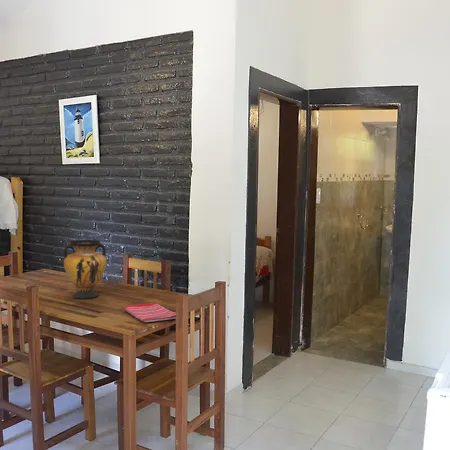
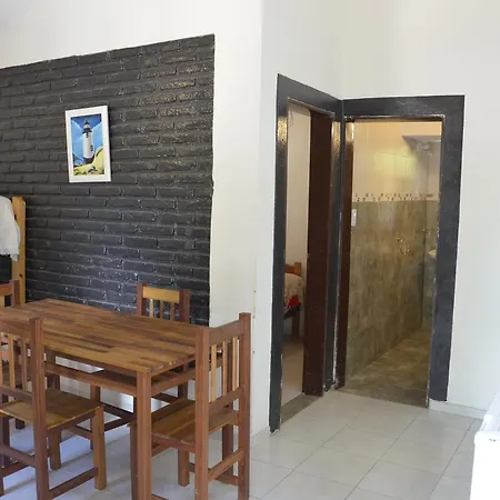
- dish towel [123,301,177,323]
- vase [62,239,108,300]
